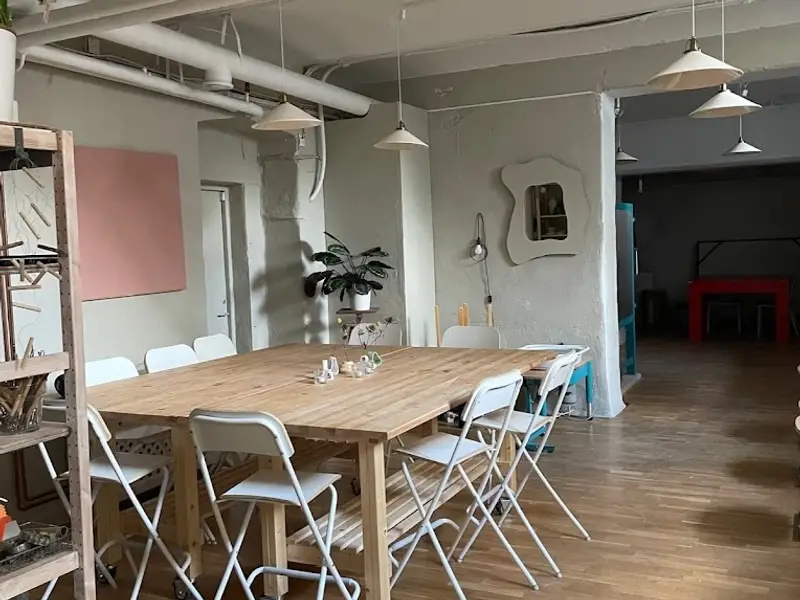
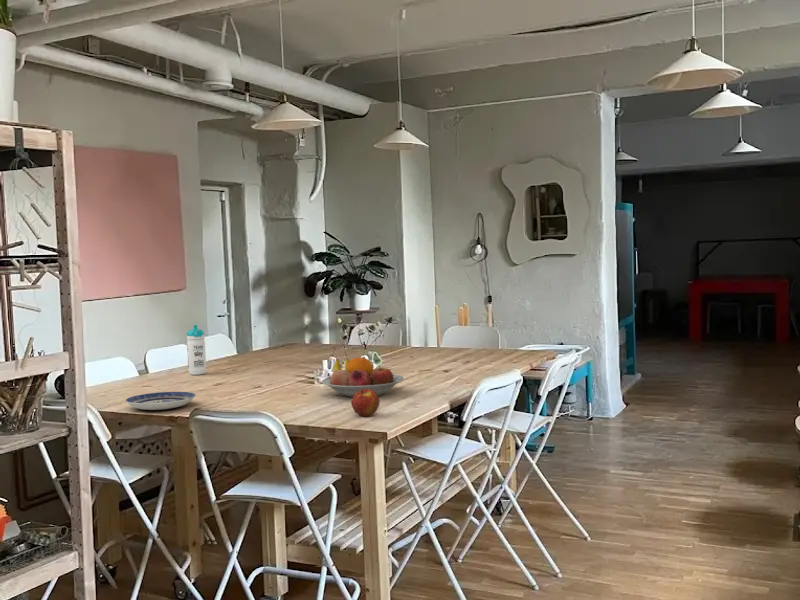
+ fruit bowl [321,356,405,398]
+ apple [351,389,380,417]
+ plate [125,391,197,411]
+ water bottle [186,324,207,376]
